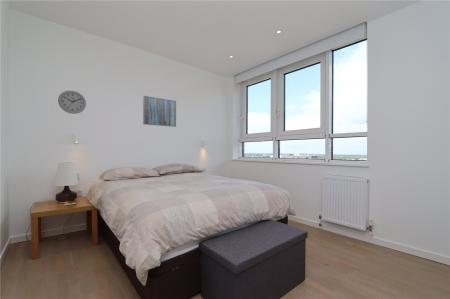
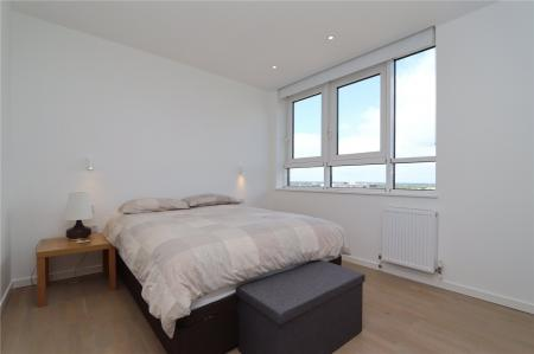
- wall clock [57,90,87,115]
- wall art [142,95,177,128]
